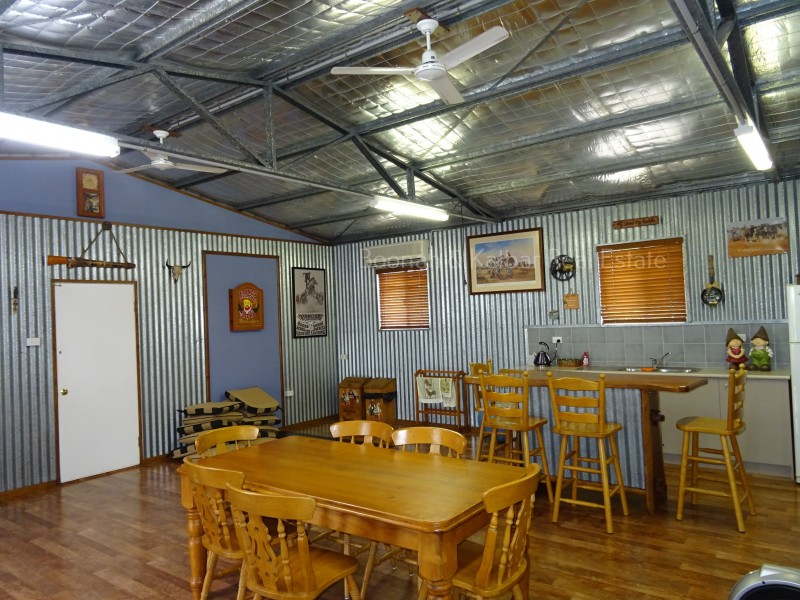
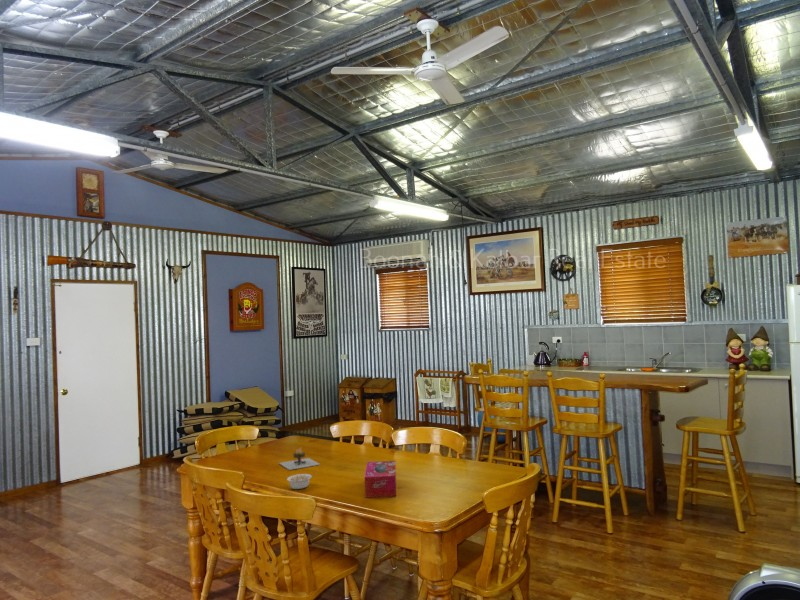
+ candle [278,447,321,471]
+ tissue box [364,460,397,499]
+ legume [286,472,317,490]
